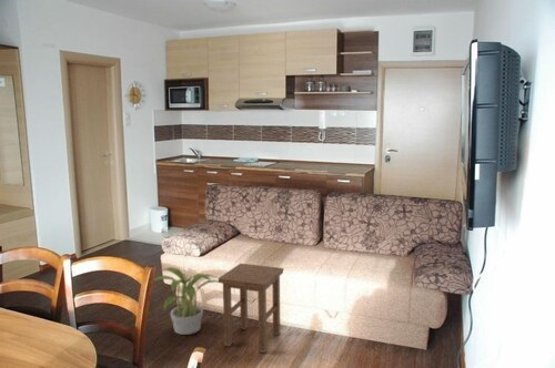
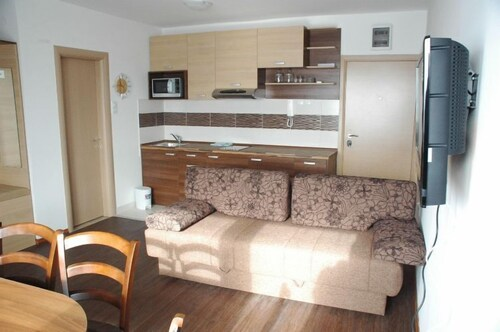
- potted plant [153,266,219,336]
- stool [218,263,284,354]
